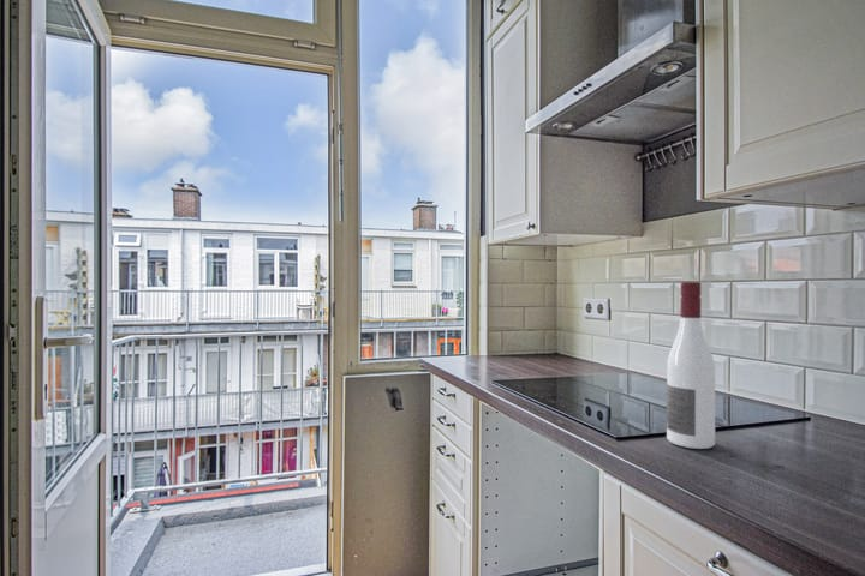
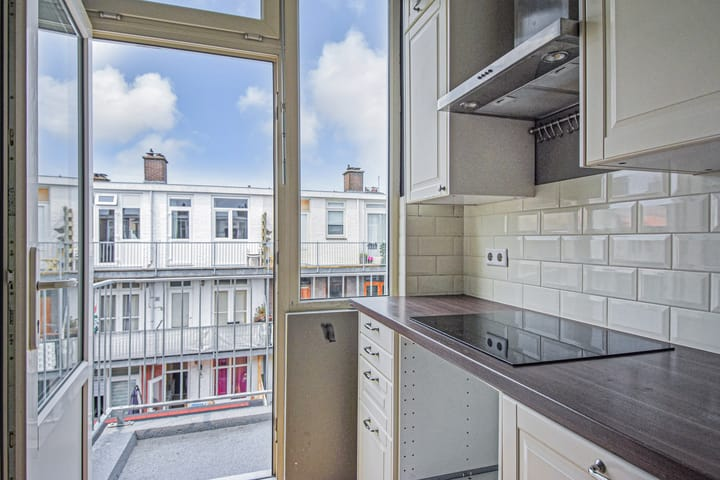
- alcohol [666,281,716,450]
